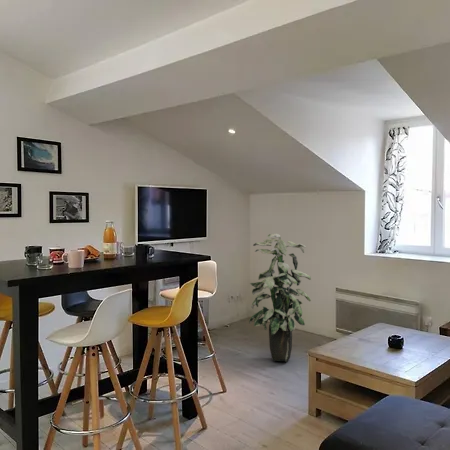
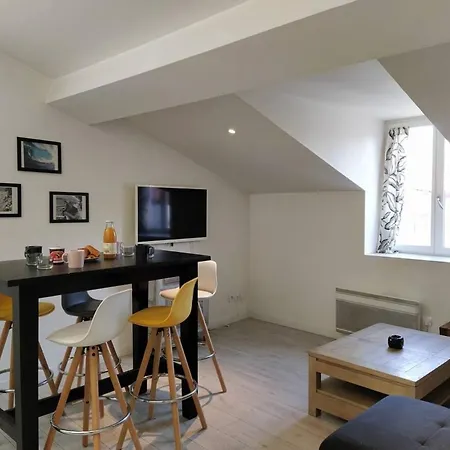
- indoor plant [248,233,312,362]
